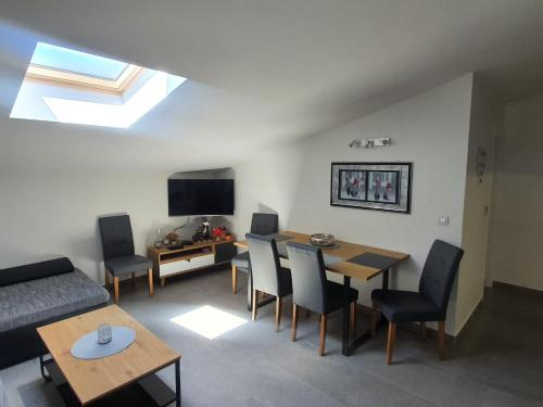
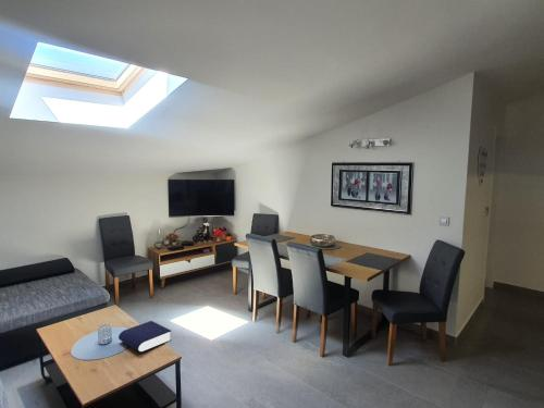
+ book [118,320,172,354]
